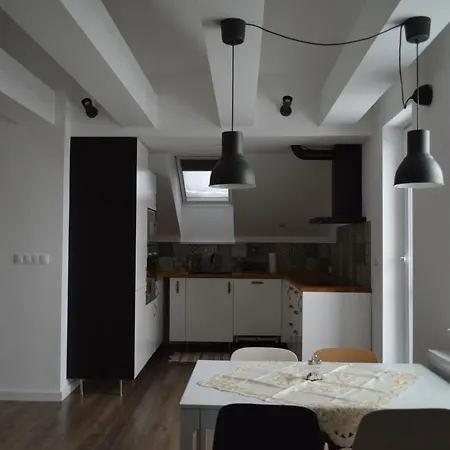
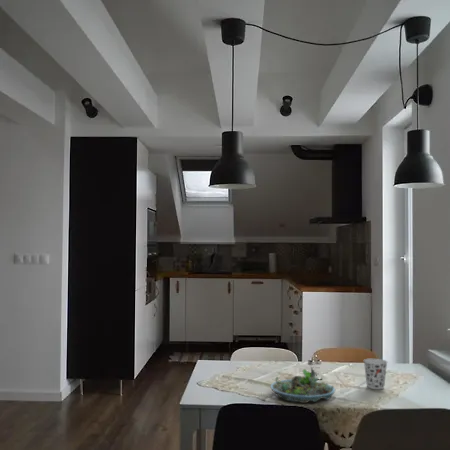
+ cup [363,358,388,390]
+ succulent planter [269,365,336,404]
